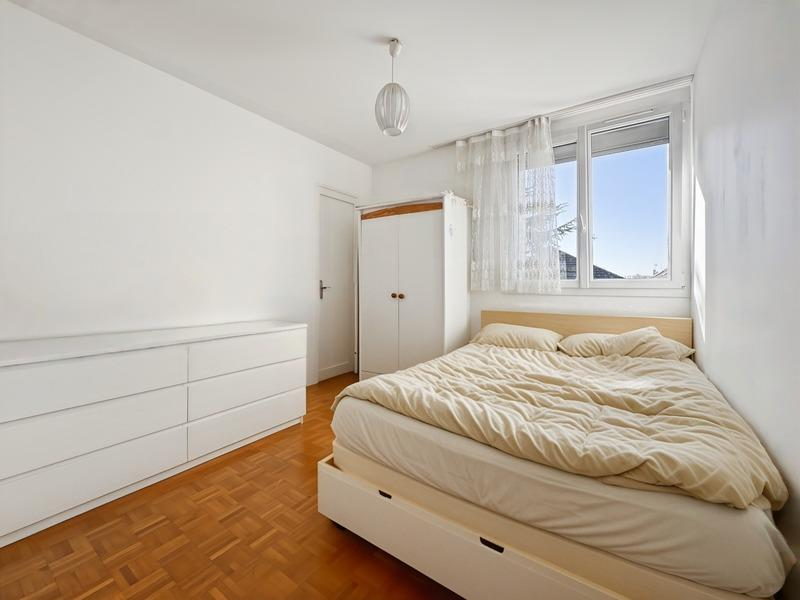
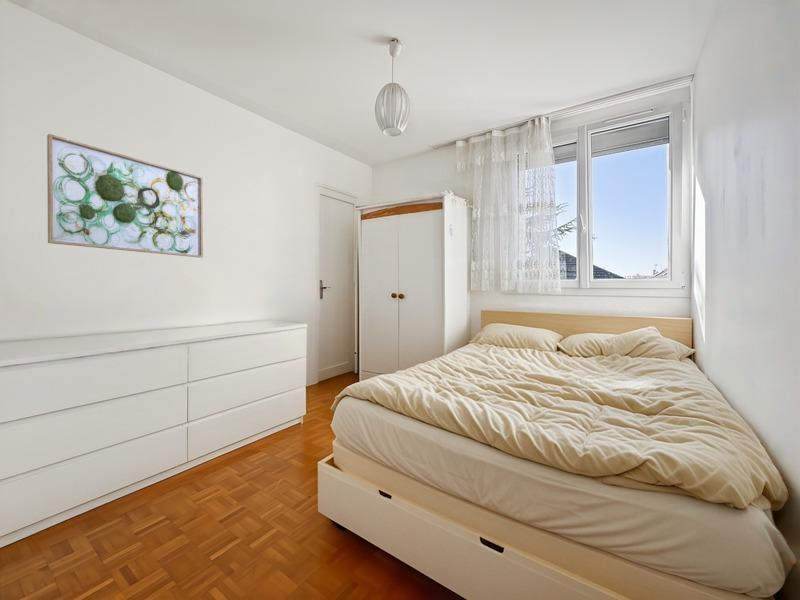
+ wall art [46,133,204,259]
